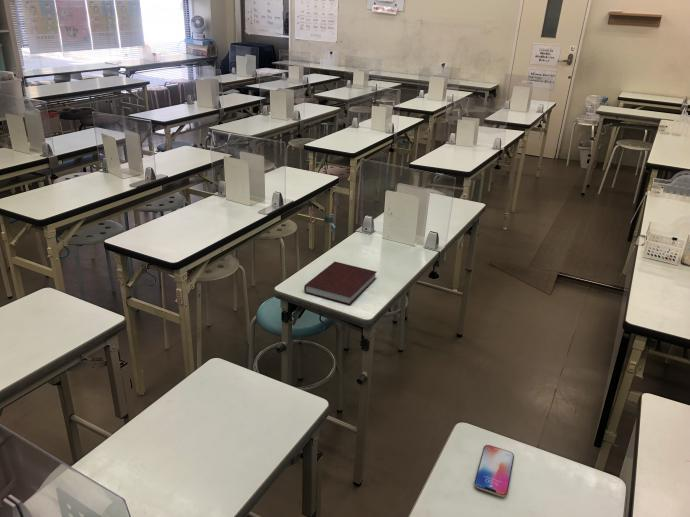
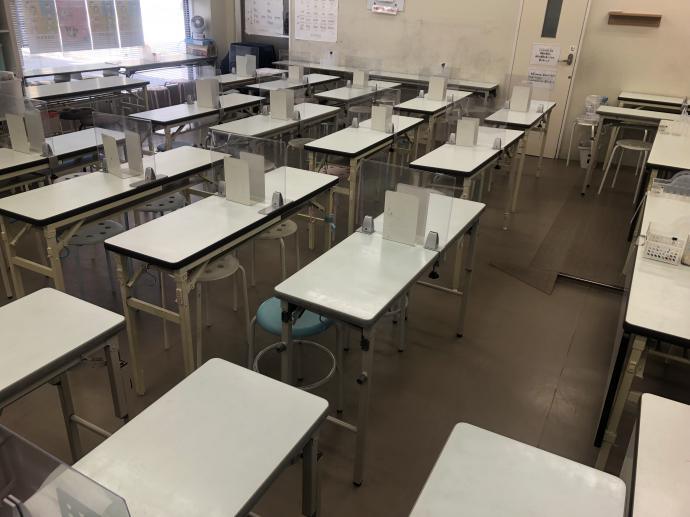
- smartphone [474,444,515,498]
- notebook [303,261,378,306]
